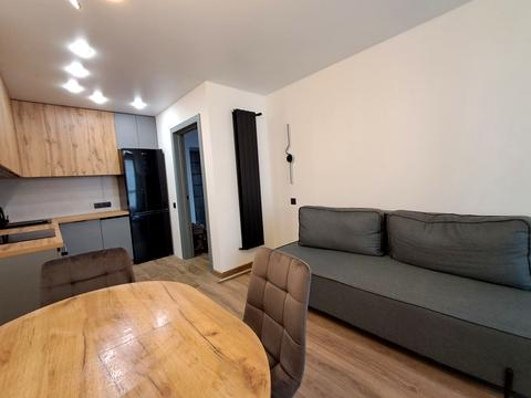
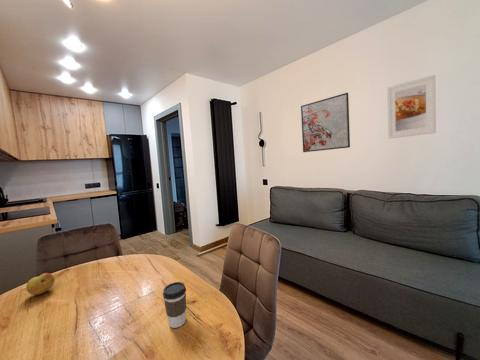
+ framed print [300,92,351,153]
+ fruit [25,272,56,296]
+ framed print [386,74,437,139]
+ coffee cup [162,281,187,329]
